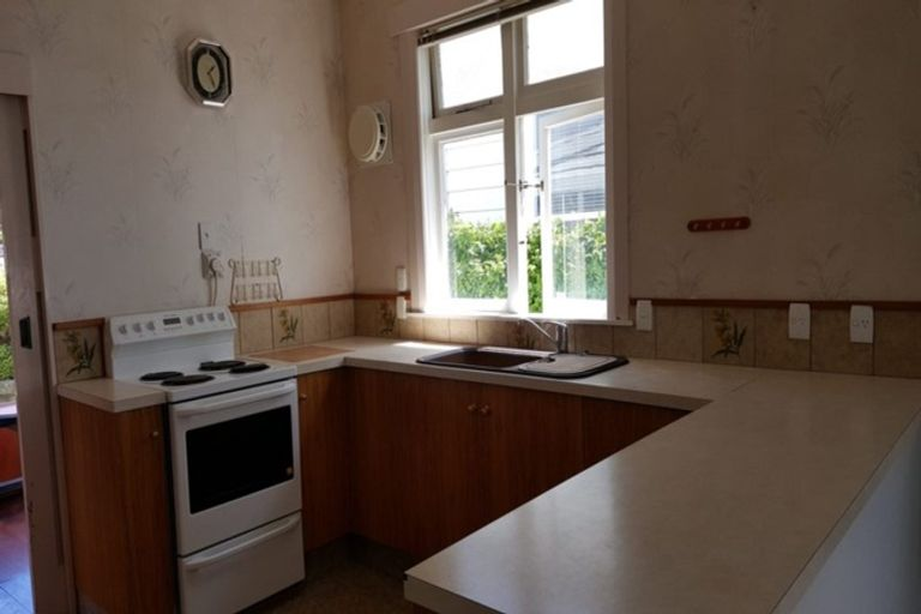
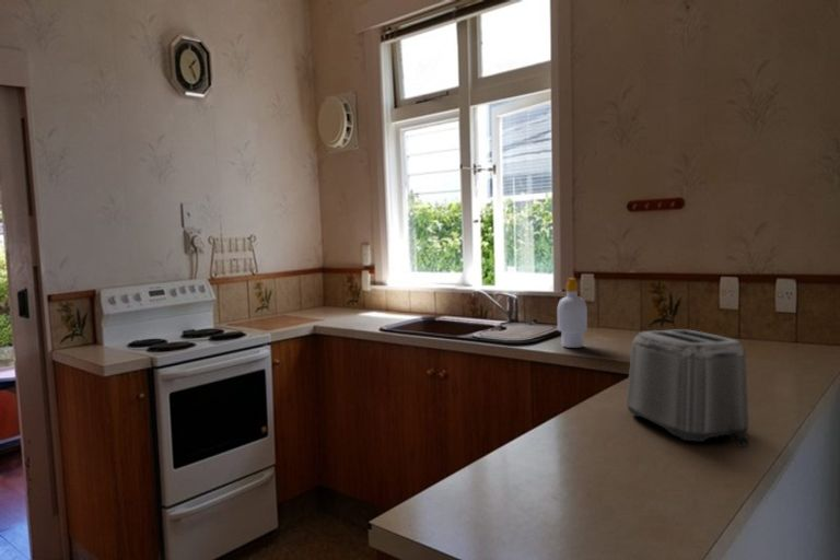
+ soap bottle [557,277,588,349]
+ toaster [626,328,750,448]
